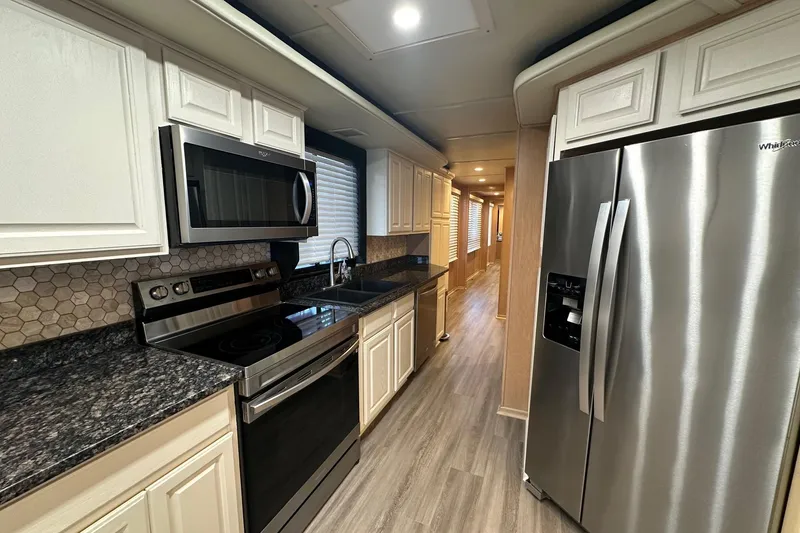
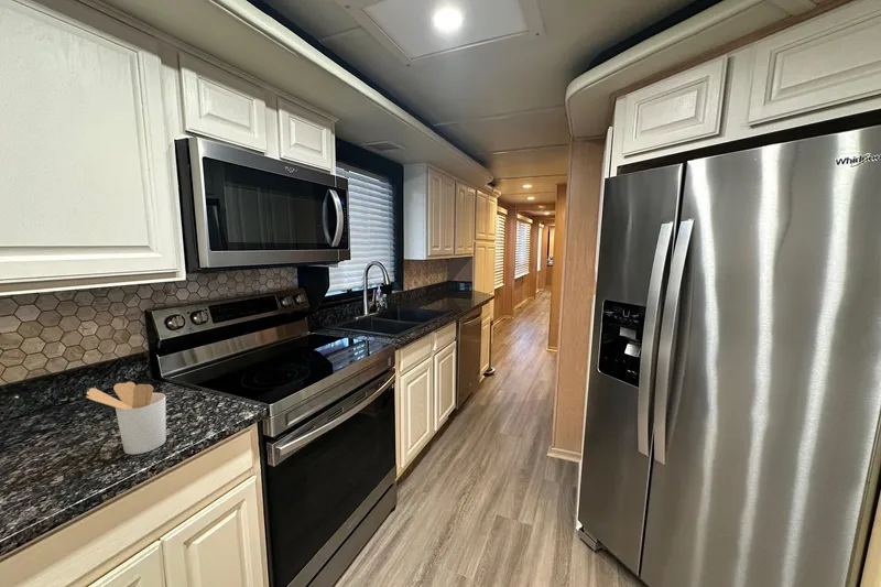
+ utensil holder [85,381,167,456]
